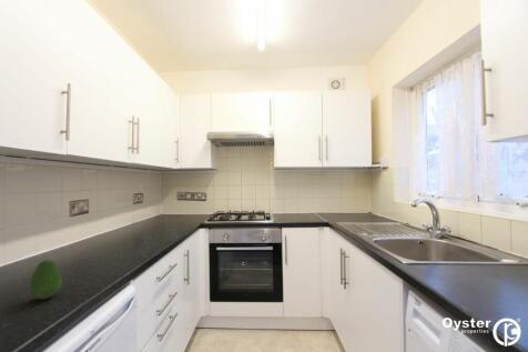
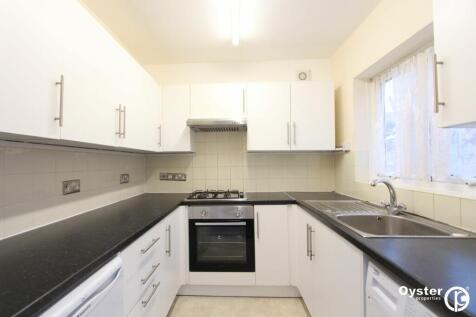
- fruit [29,259,63,300]
